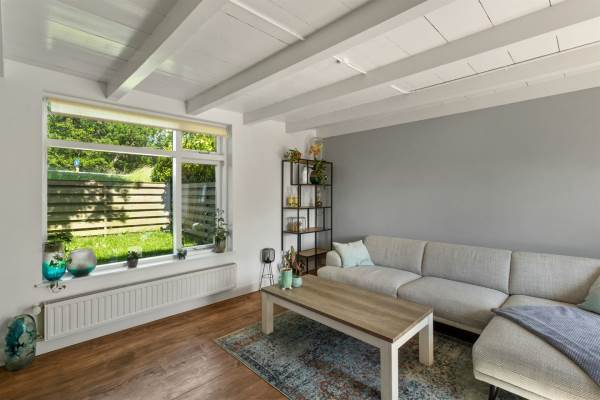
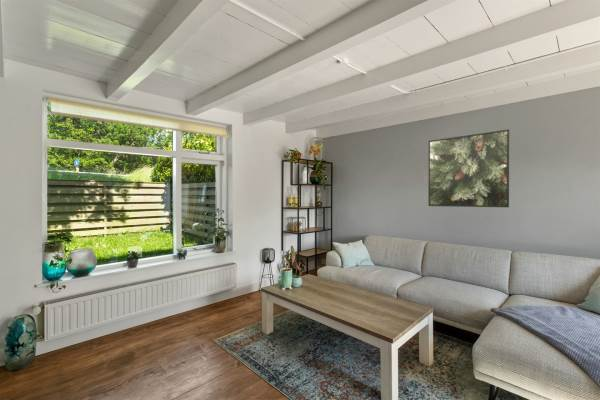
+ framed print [427,128,510,208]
